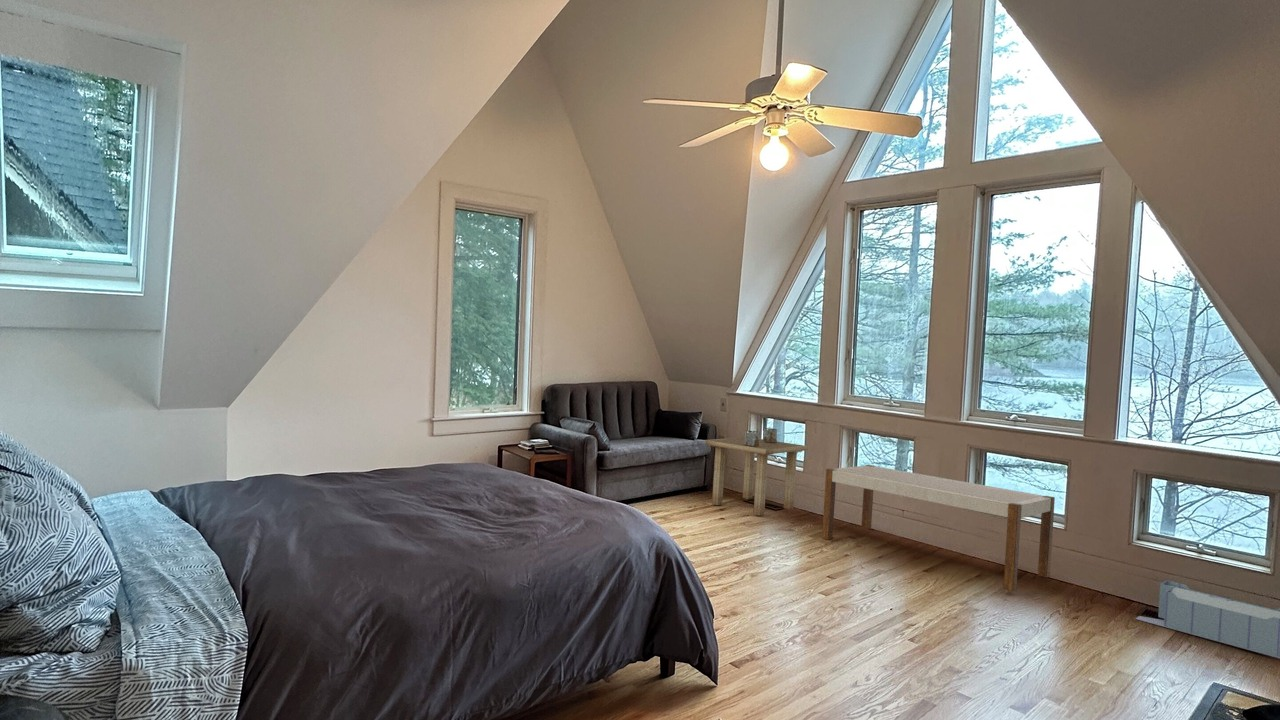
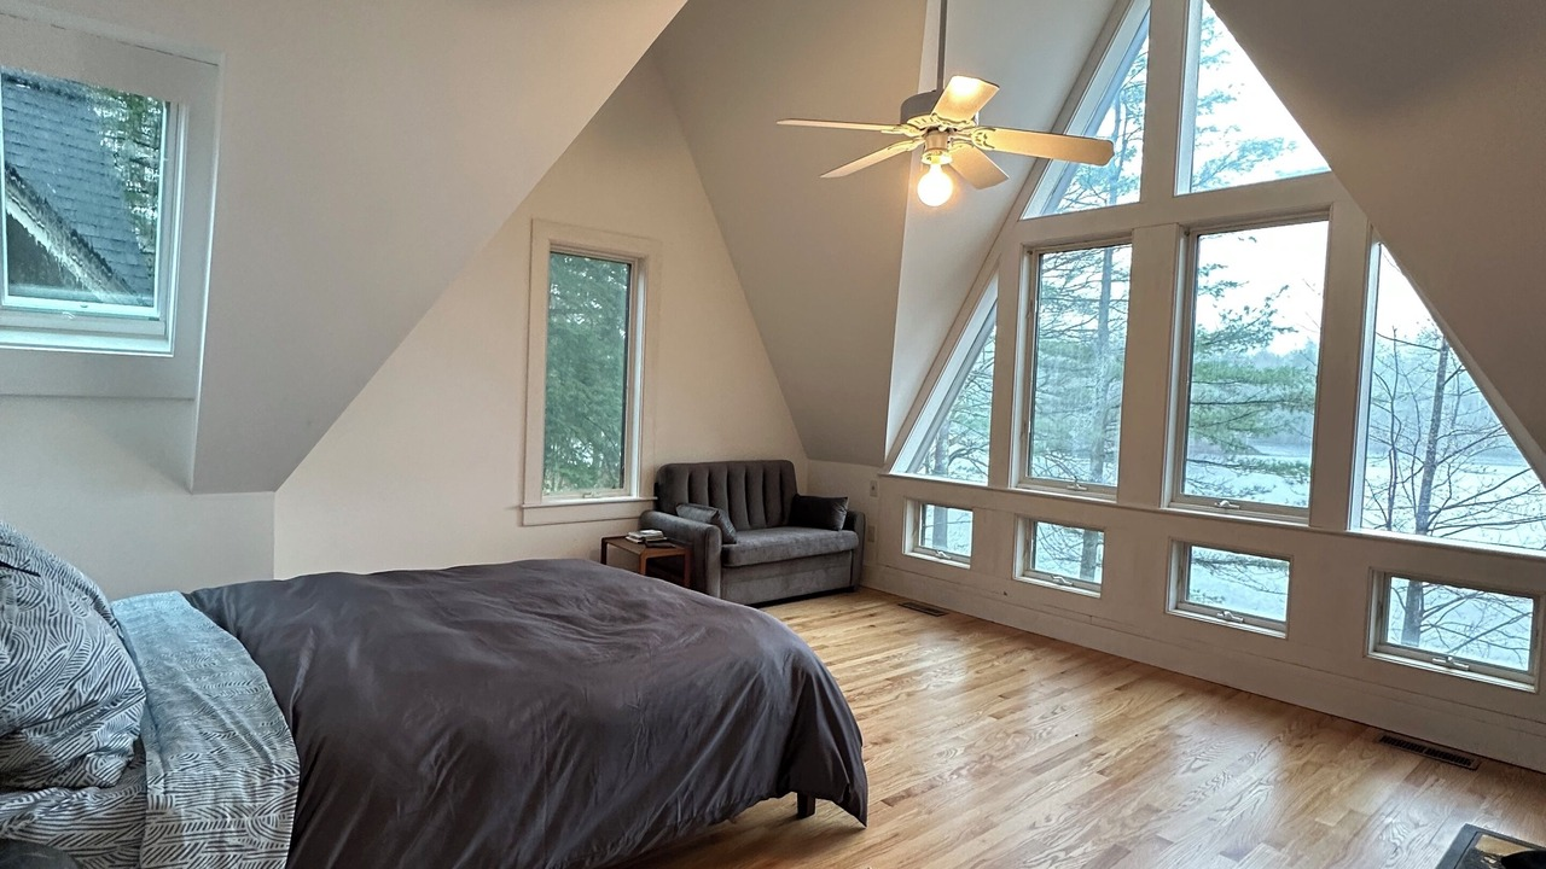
- side table [704,427,808,517]
- bench [821,464,1056,592]
- storage bin [1134,580,1280,659]
